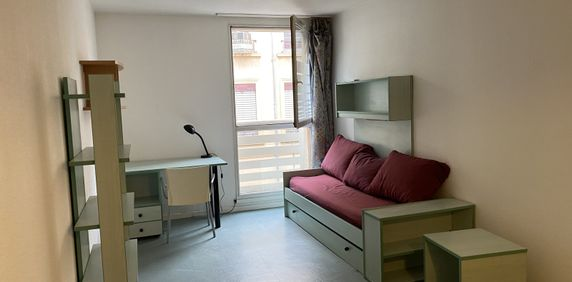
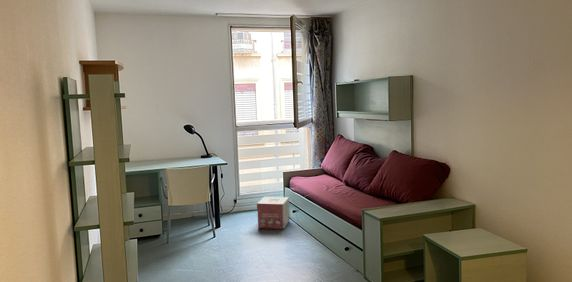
+ cardboard box [256,196,290,230]
